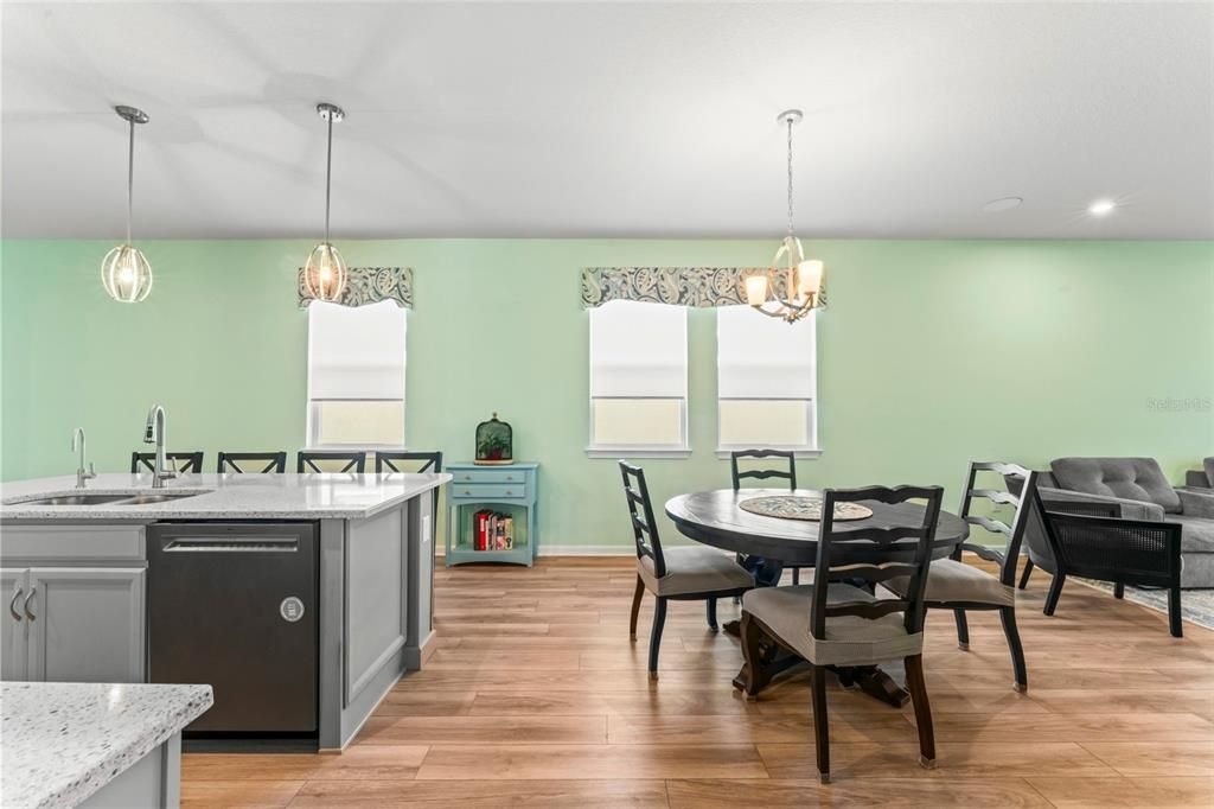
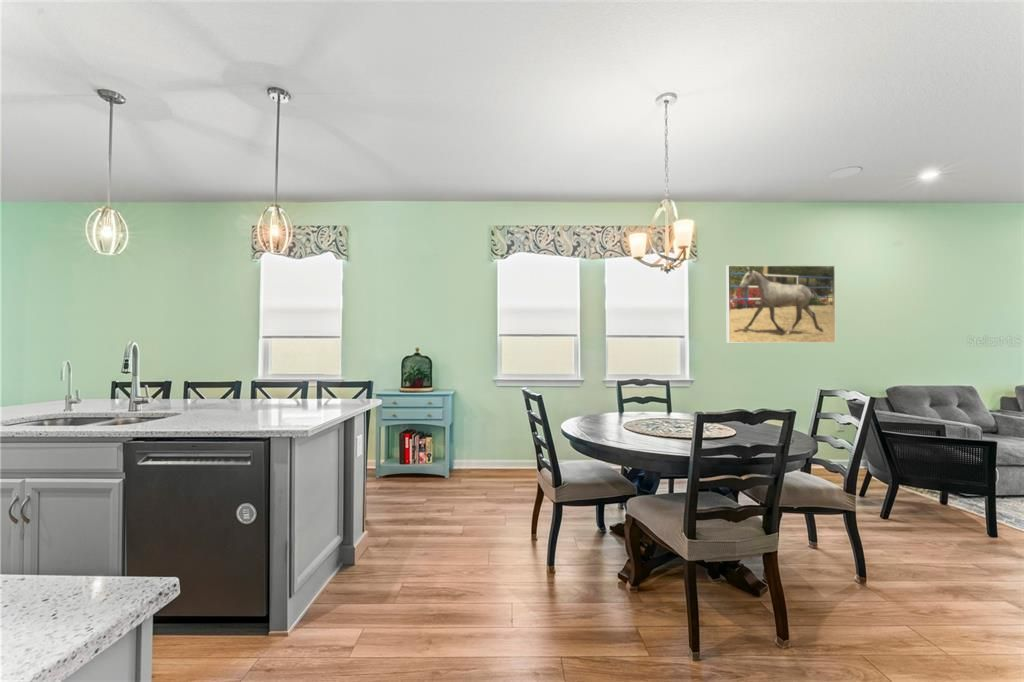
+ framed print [725,264,837,344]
